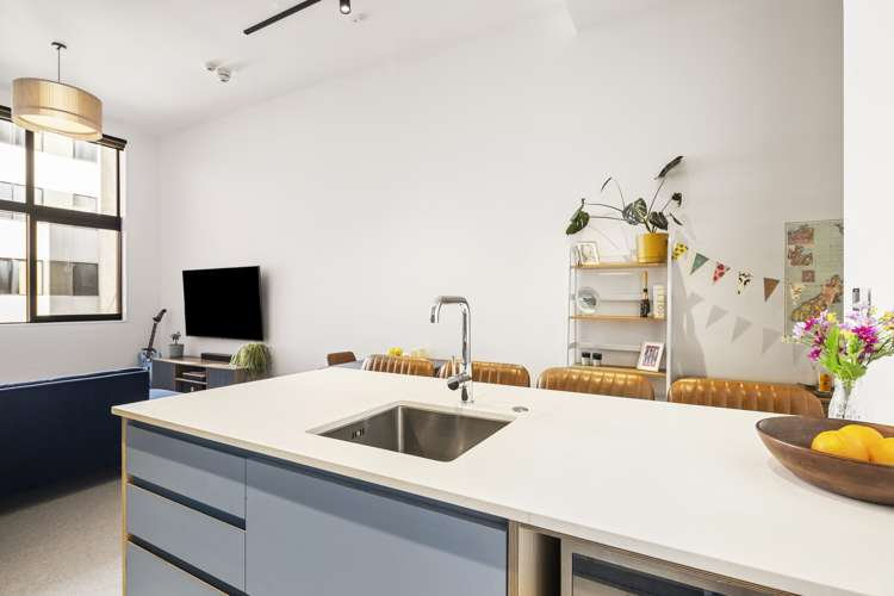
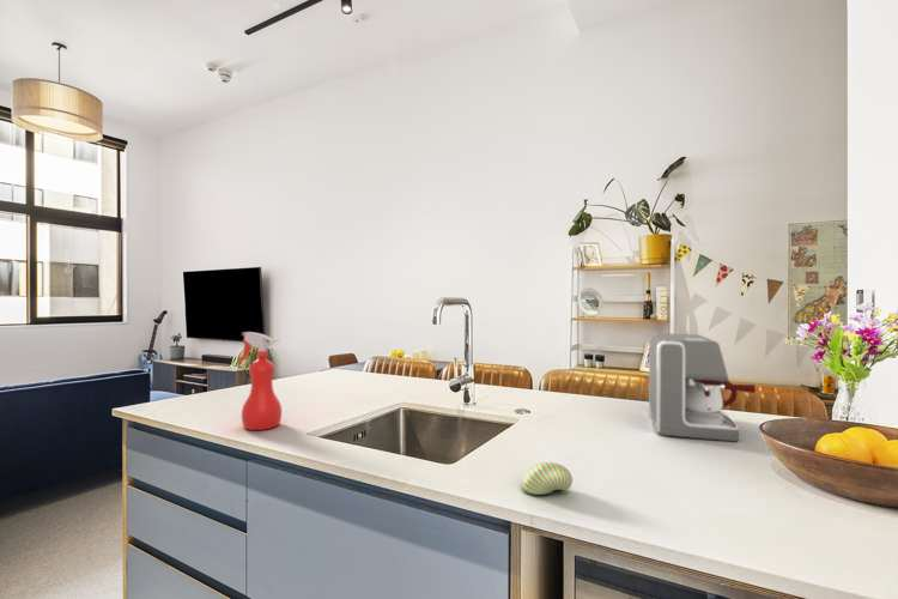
+ spray bottle [236,331,283,431]
+ coffee maker [648,332,757,443]
+ decorative egg [521,461,574,496]
